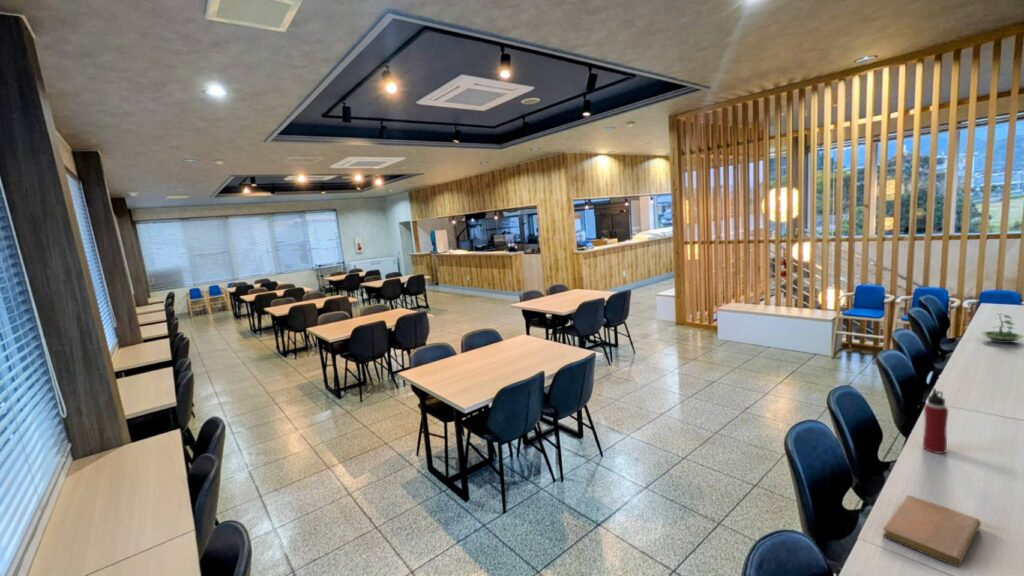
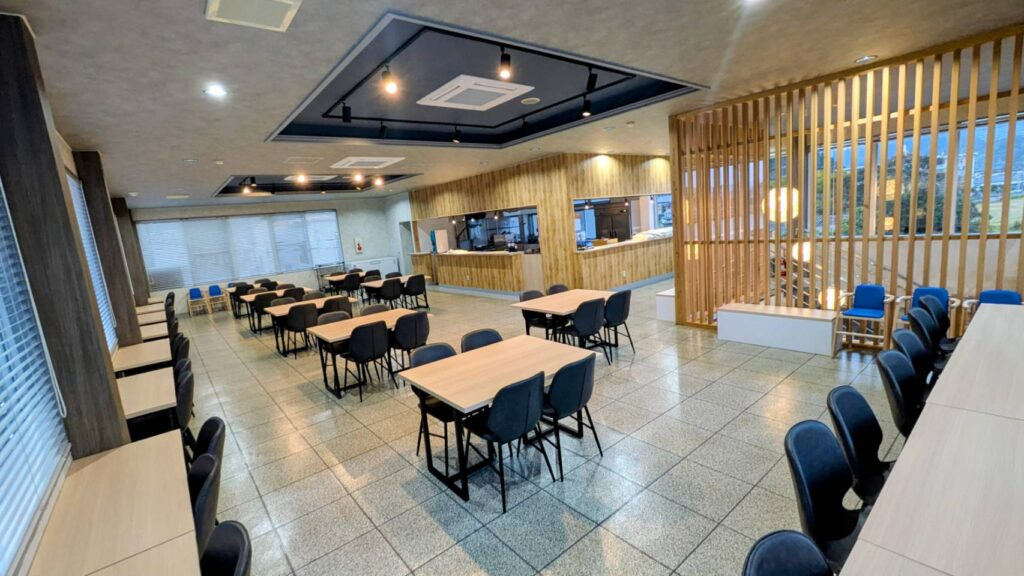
- terrarium [979,313,1024,344]
- water bottle [922,387,949,455]
- notebook [882,494,982,568]
